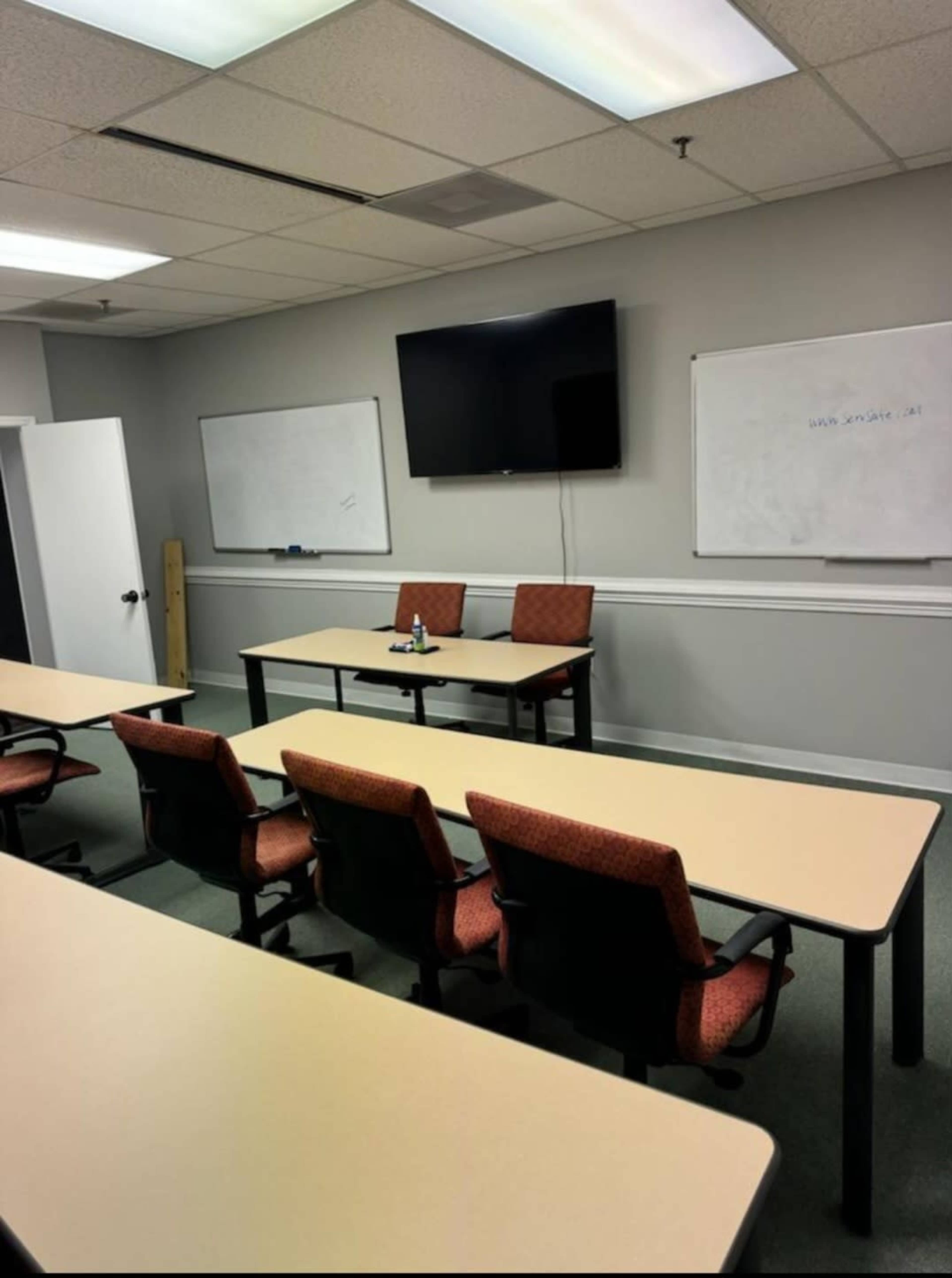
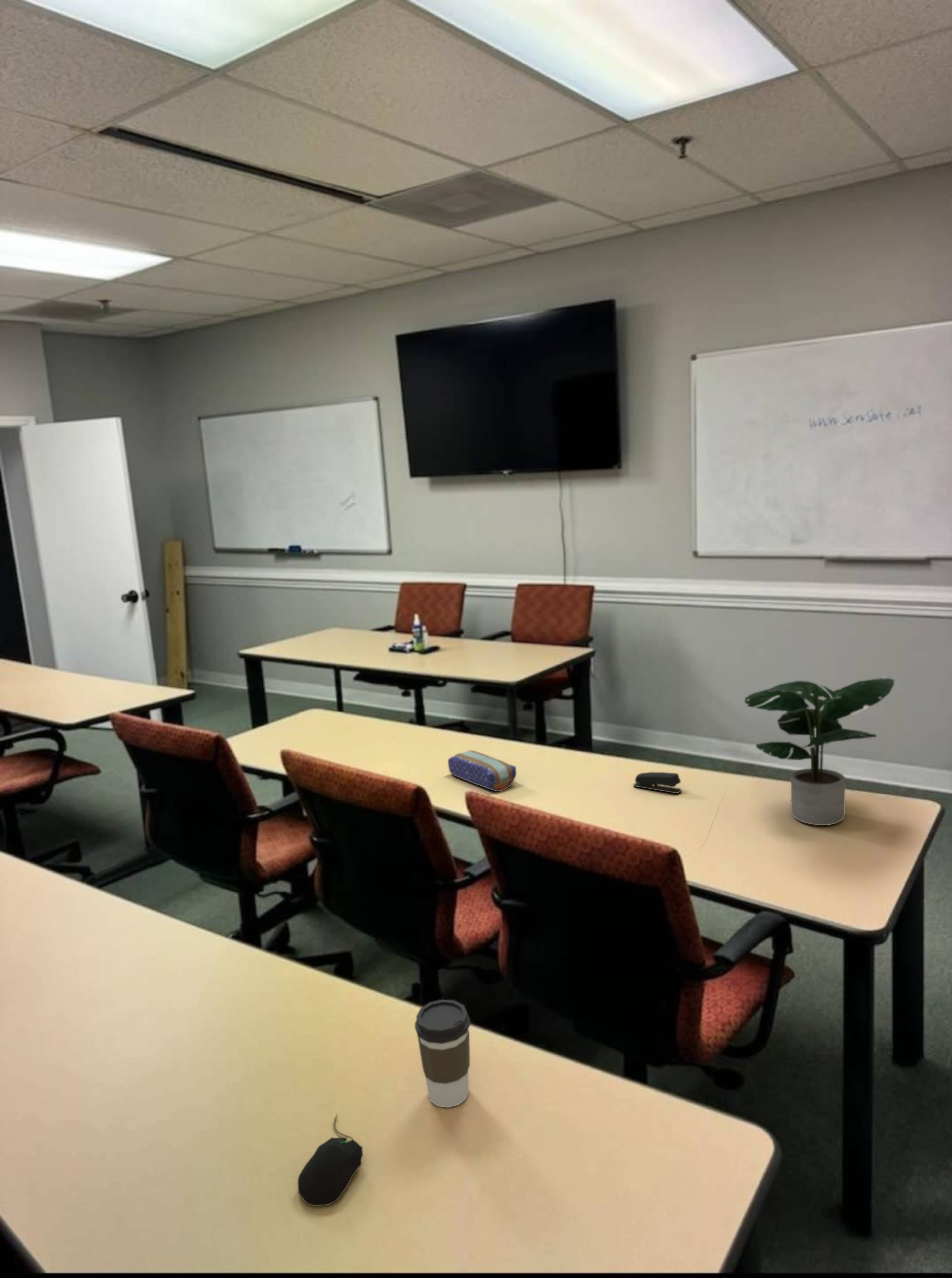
+ computer mouse [297,1114,363,1207]
+ stapler [633,772,682,794]
+ potted plant [744,677,895,826]
+ pencil case [448,750,517,792]
+ coffee cup [415,999,471,1108]
